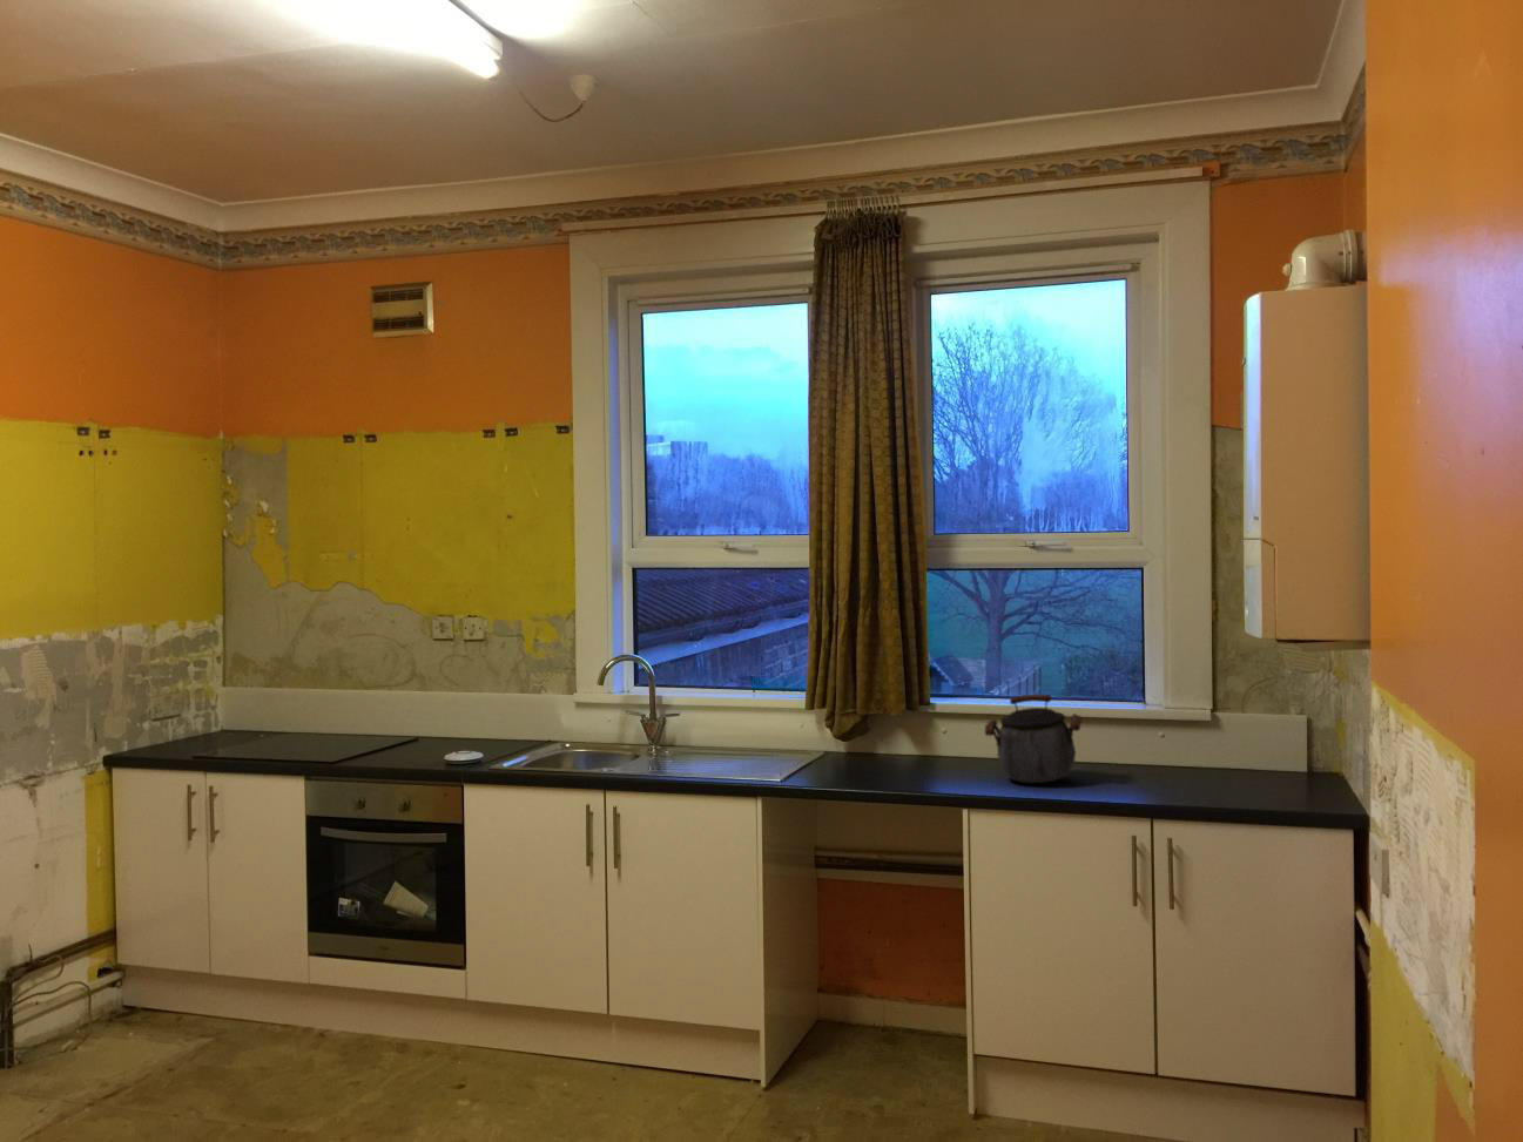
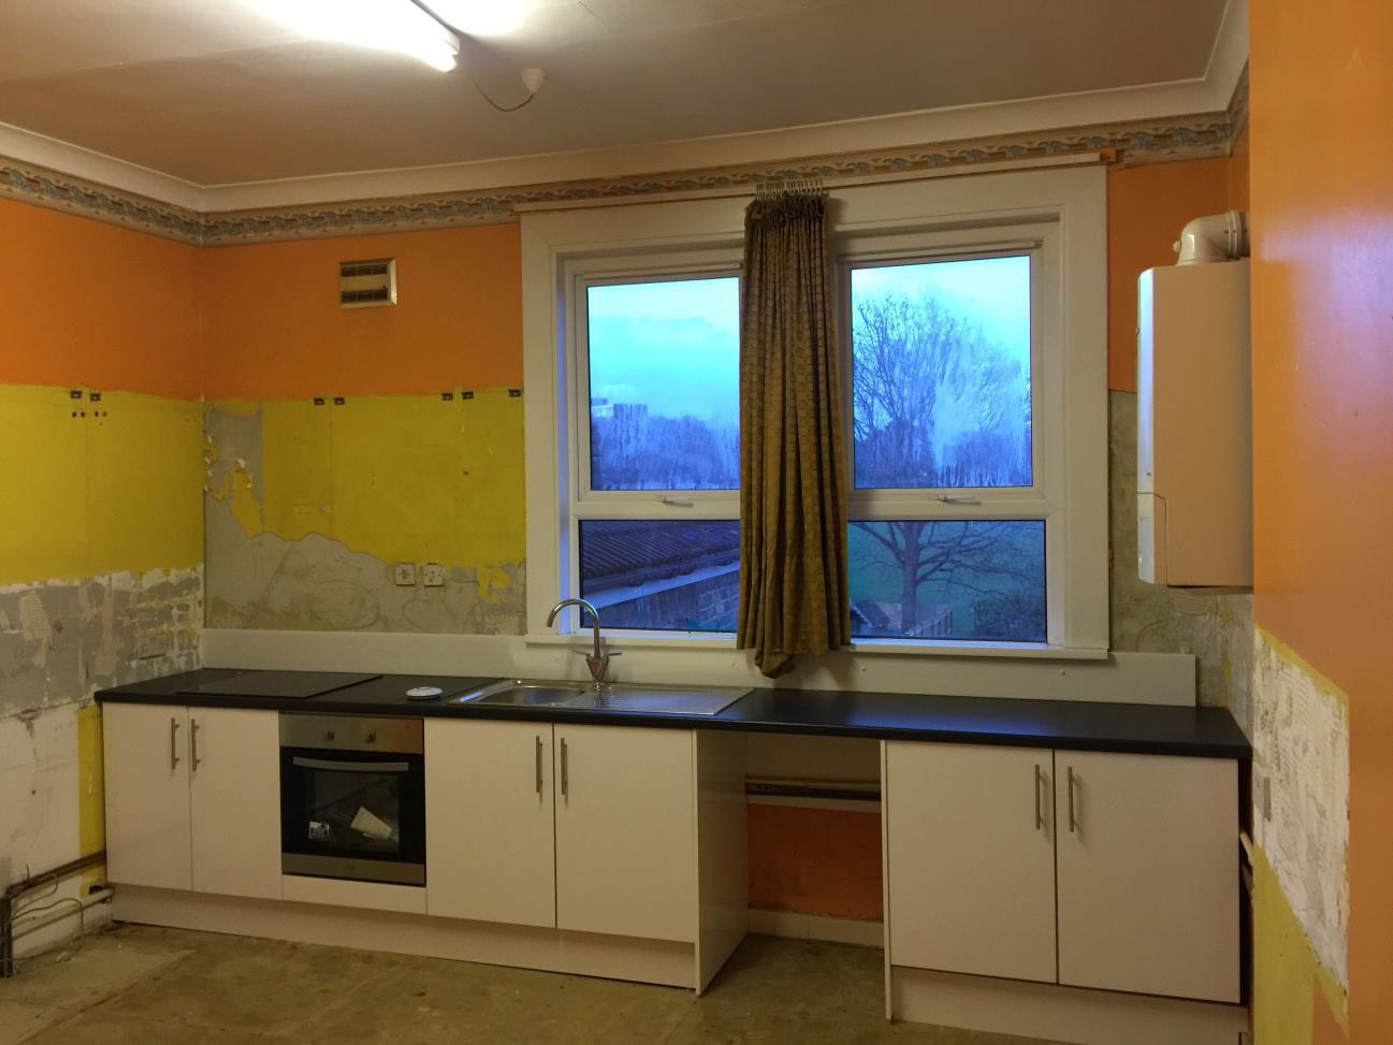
- kettle [983,693,1083,785]
